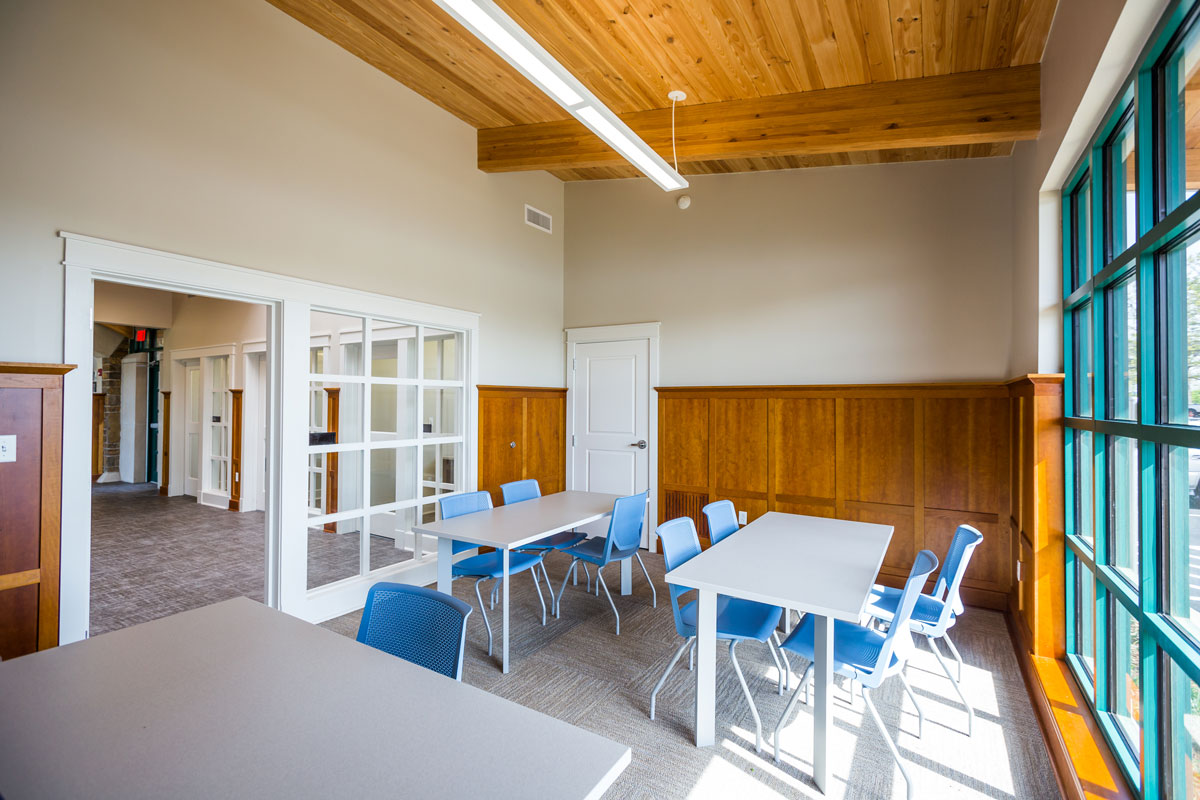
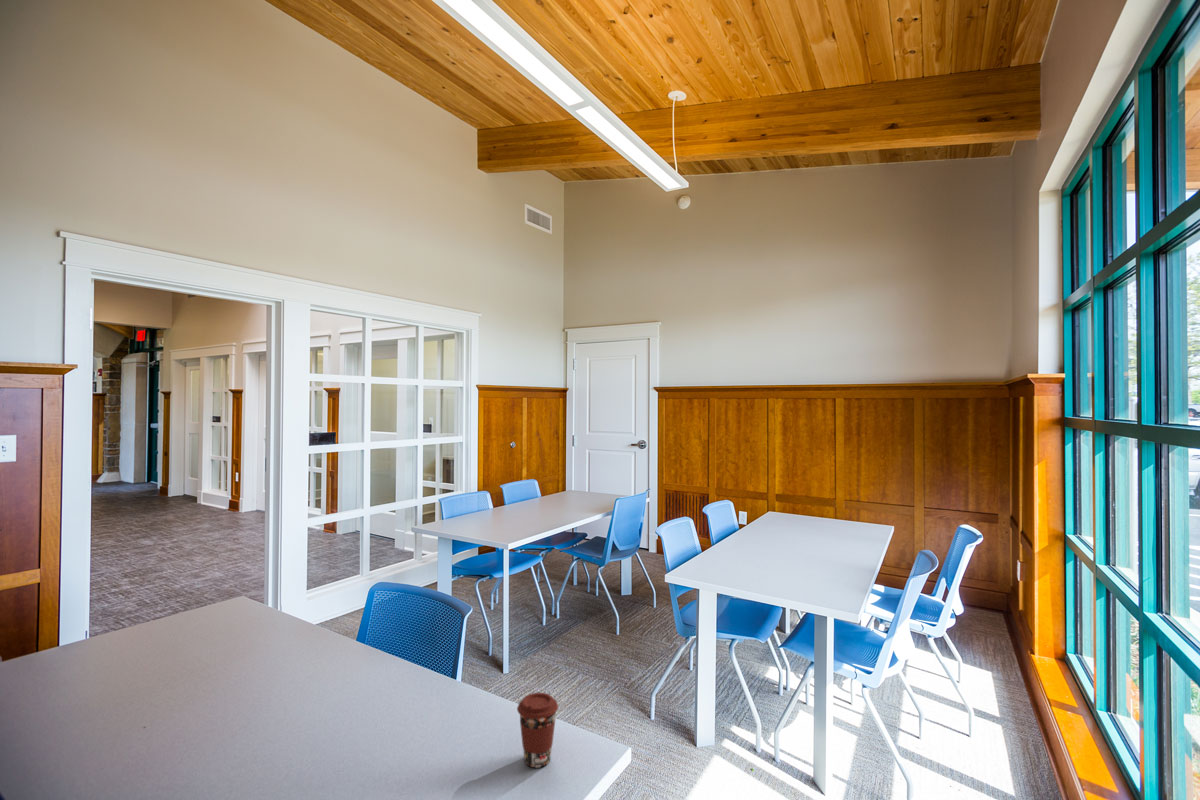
+ coffee cup [516,692,559,769]
